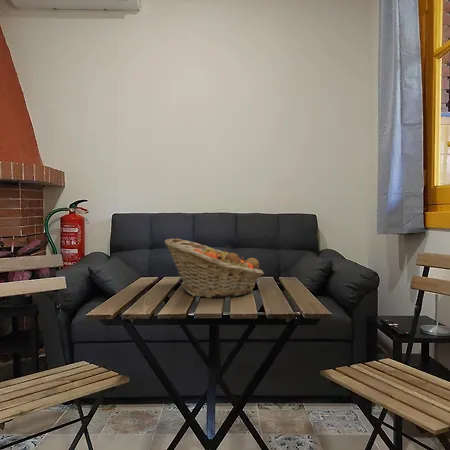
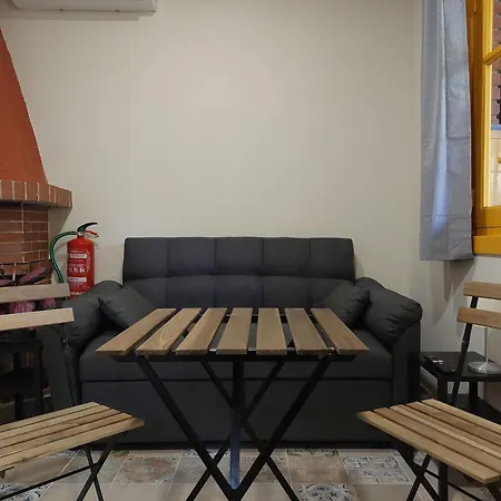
- fruit basket [164,238,265,299]
